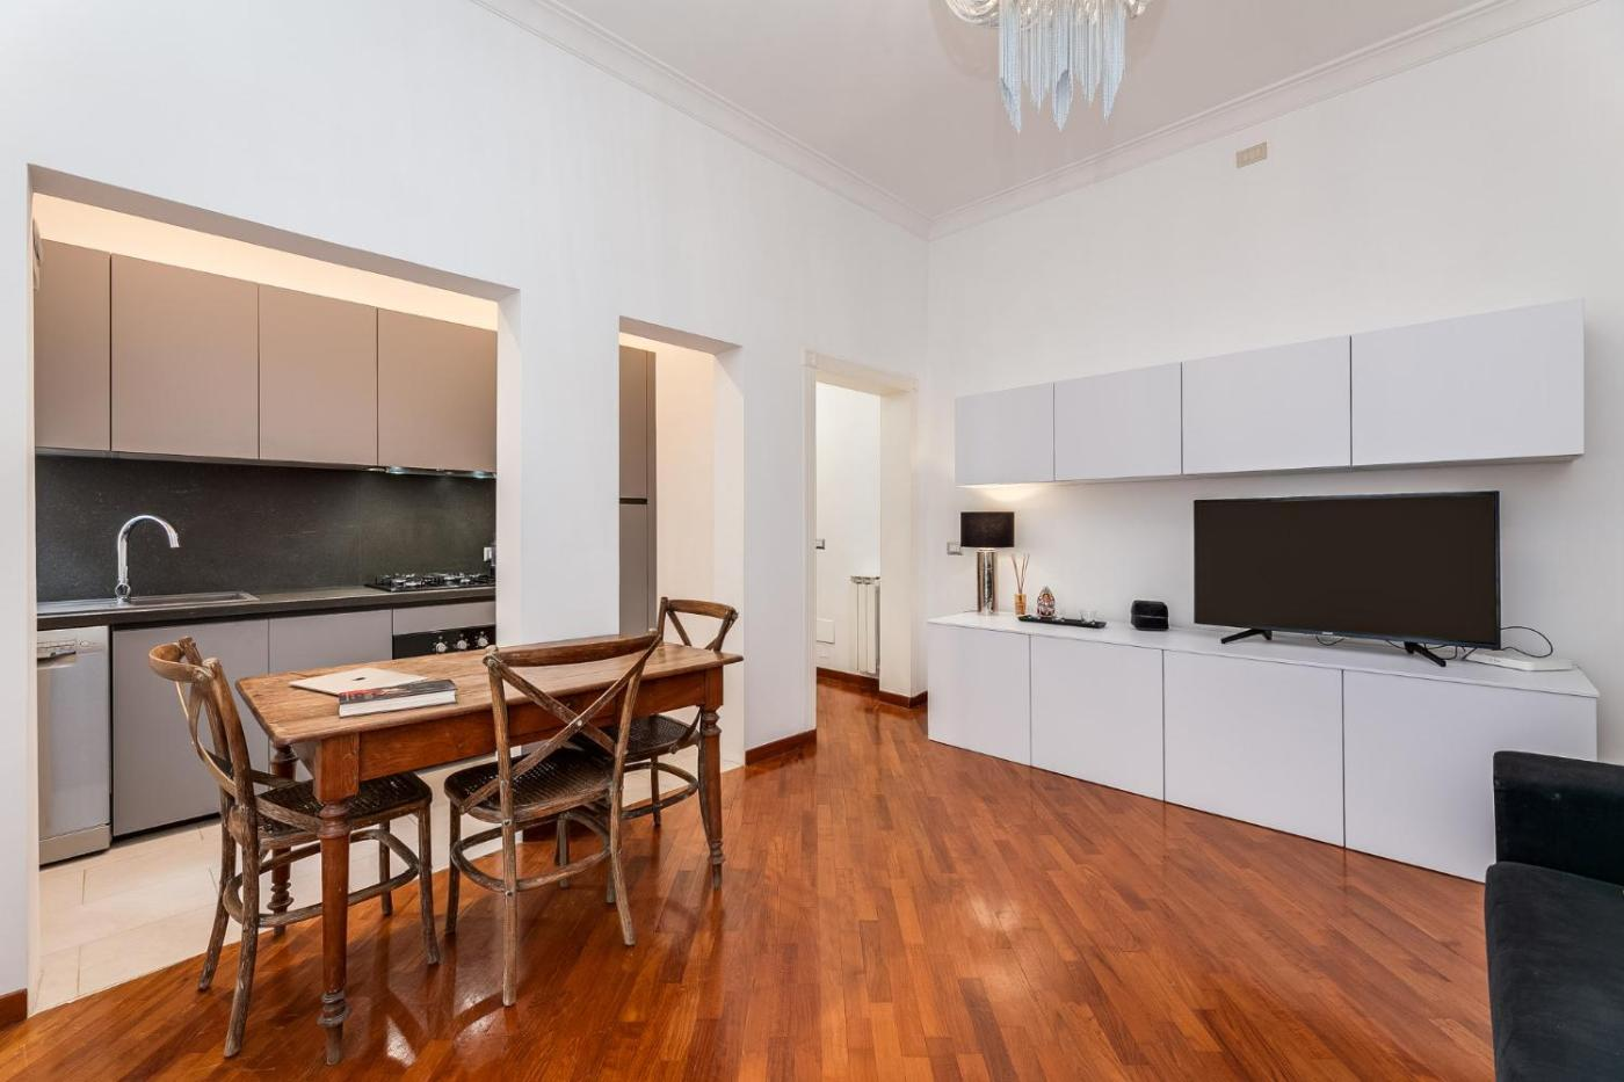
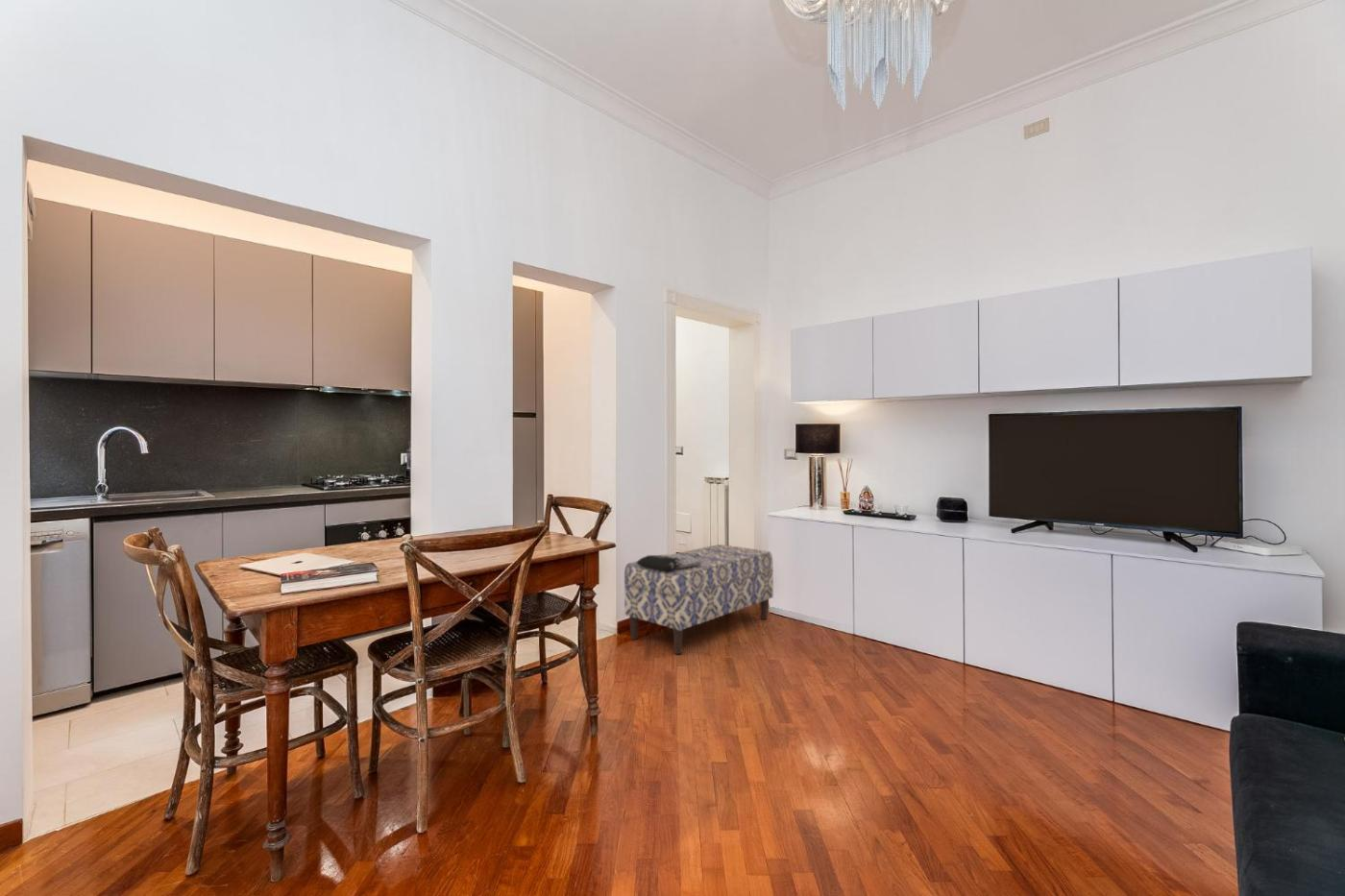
+ bench [624,544,774,655]
+ tote bag [636,553,701,571]
